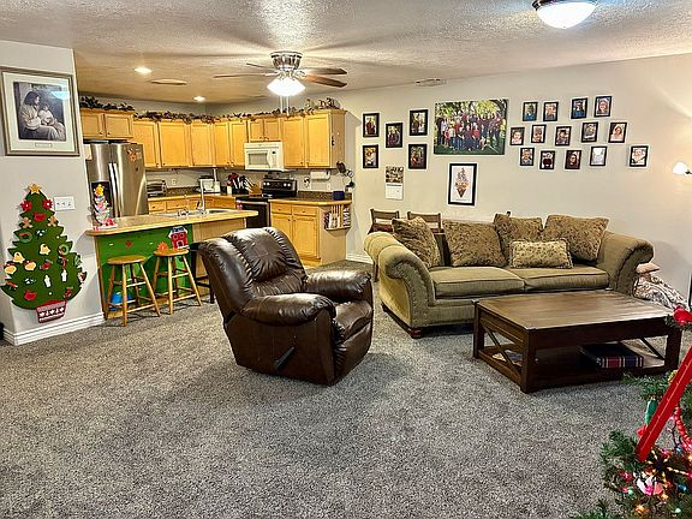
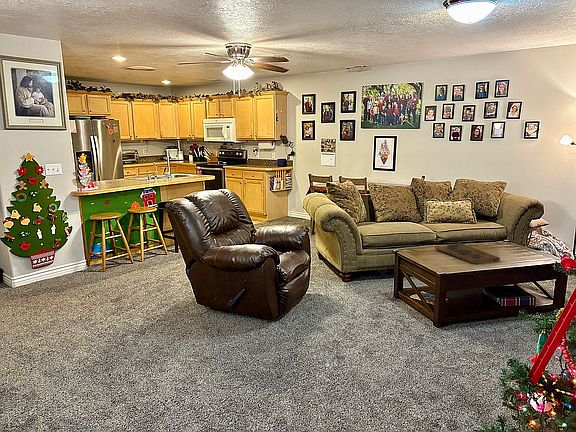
+ decorative tray [434,242,501,265]
